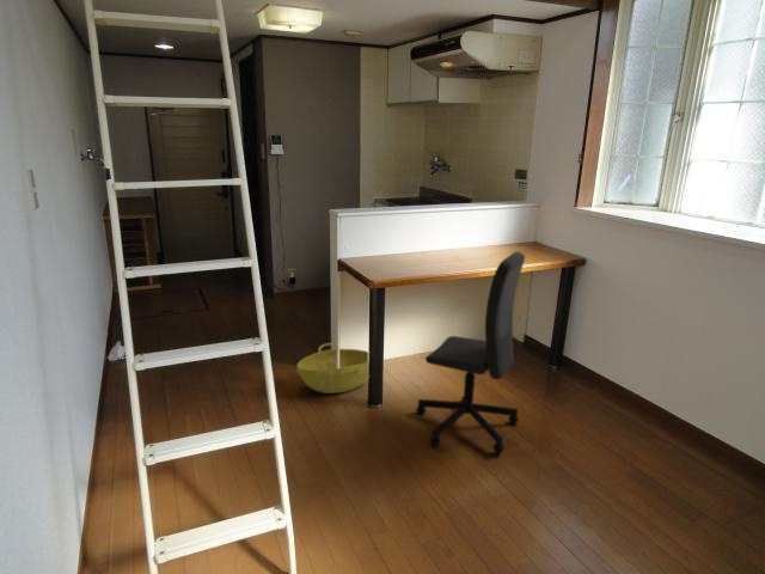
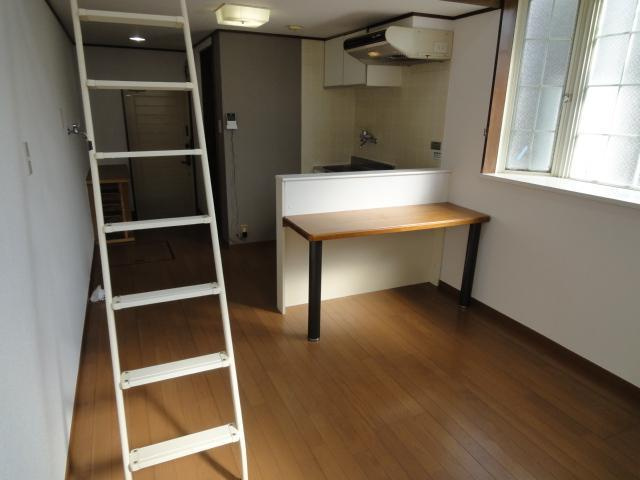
- basket [295,342,369,395]
- office chair [415,250,526,454]
